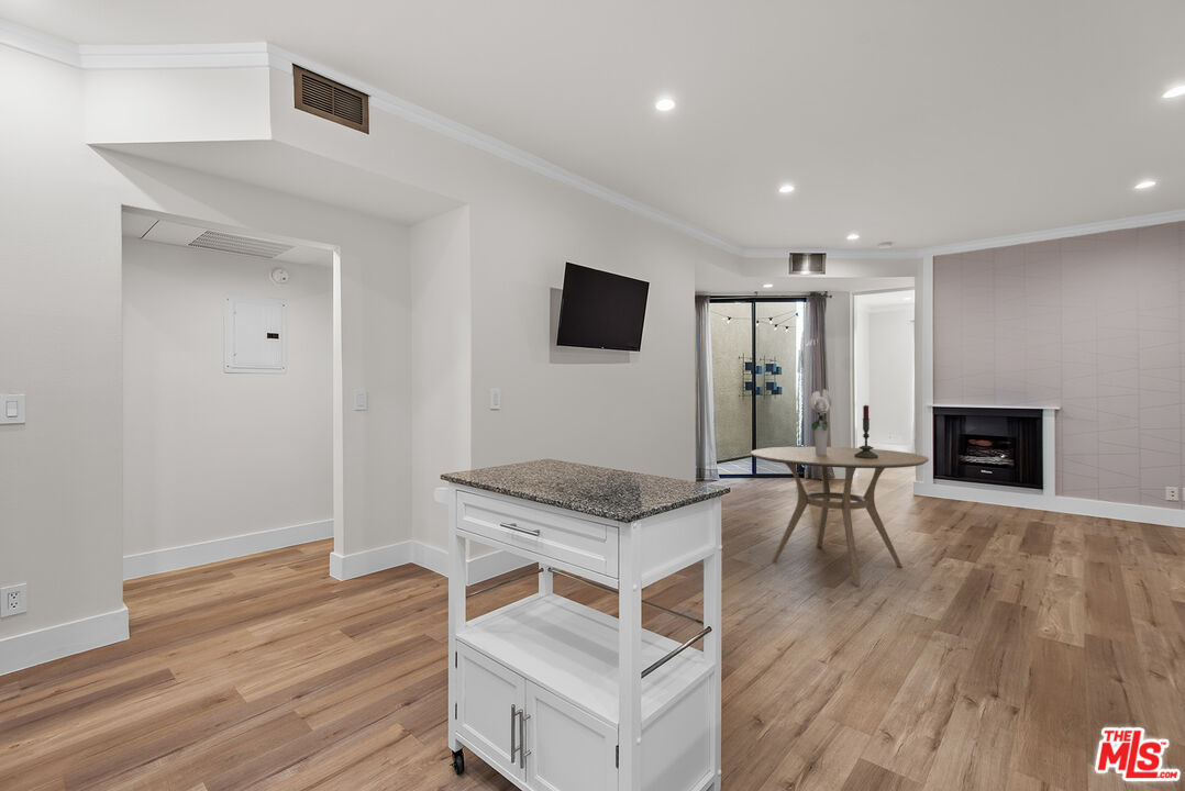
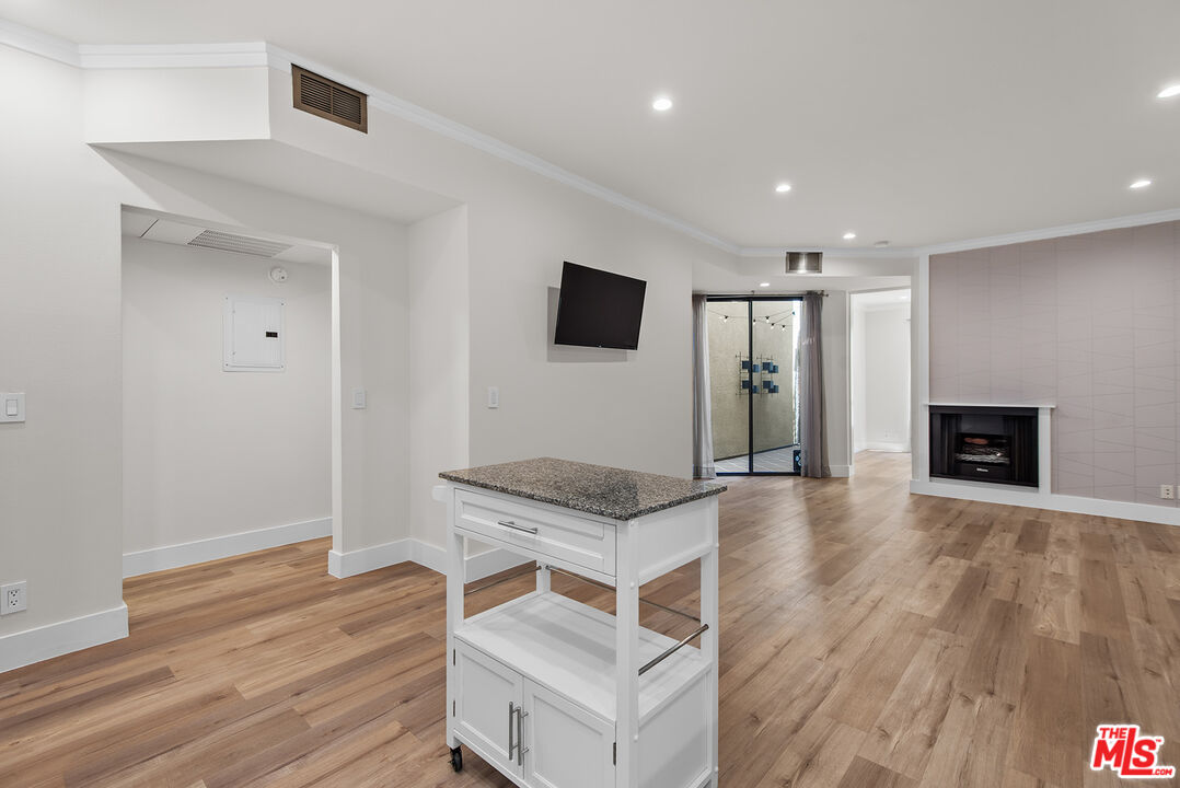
- bouquet [808,388,832,455]
- dining table [750,446,930,587]
- candle [854,403,878,458]
